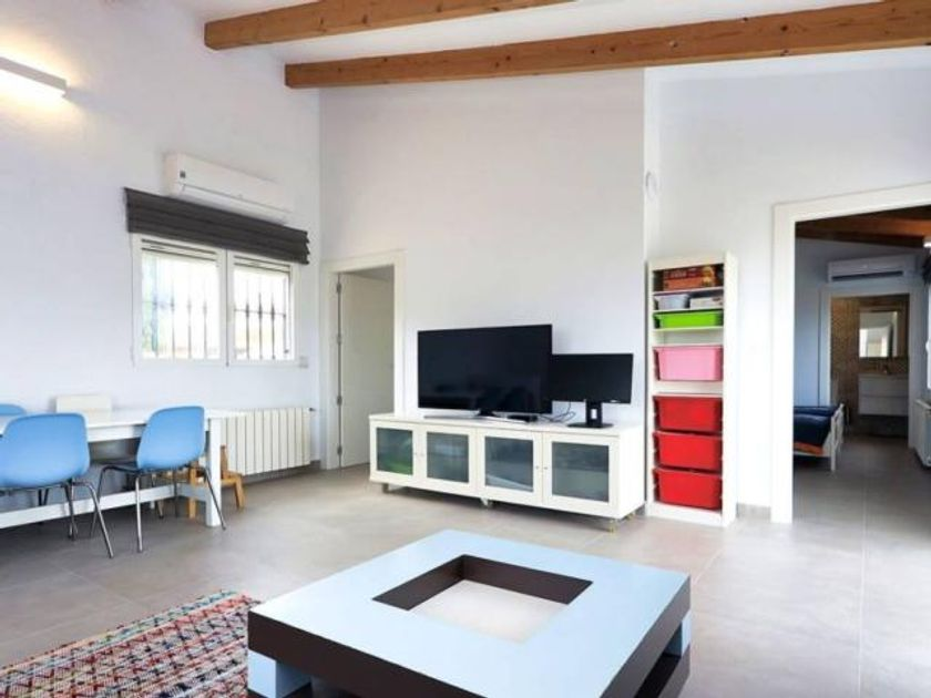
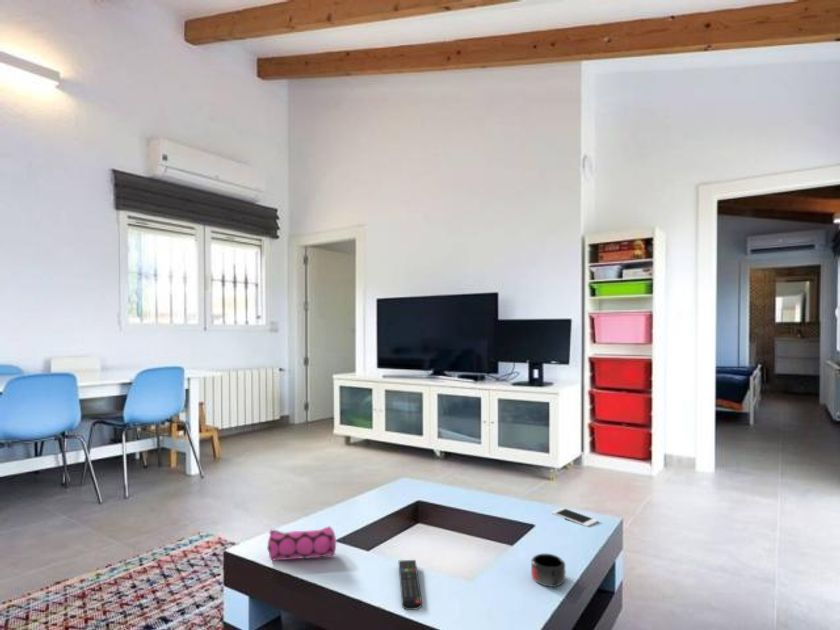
+ pencil case [266,525,337,562]
+ cell phone [551,507,599,528]
+ mug [530,553,566,588]
+ remote control [398,559,423,611]
